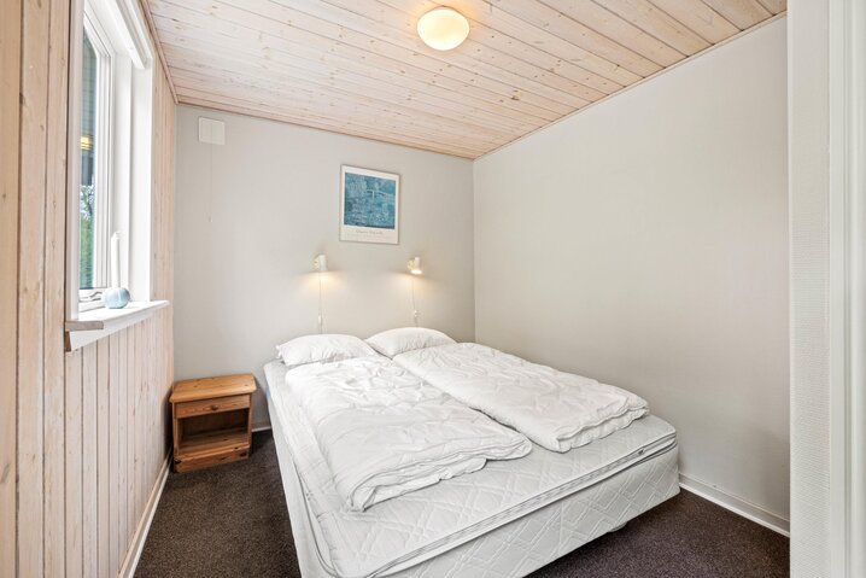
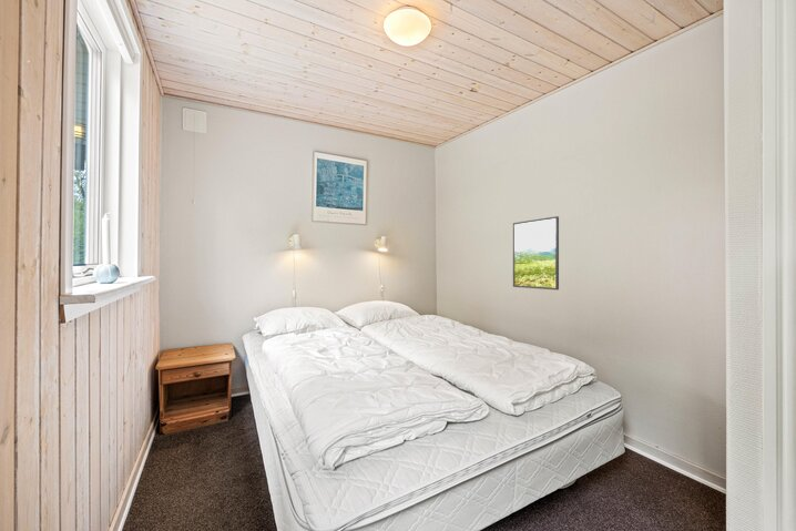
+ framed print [512,215,560,290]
